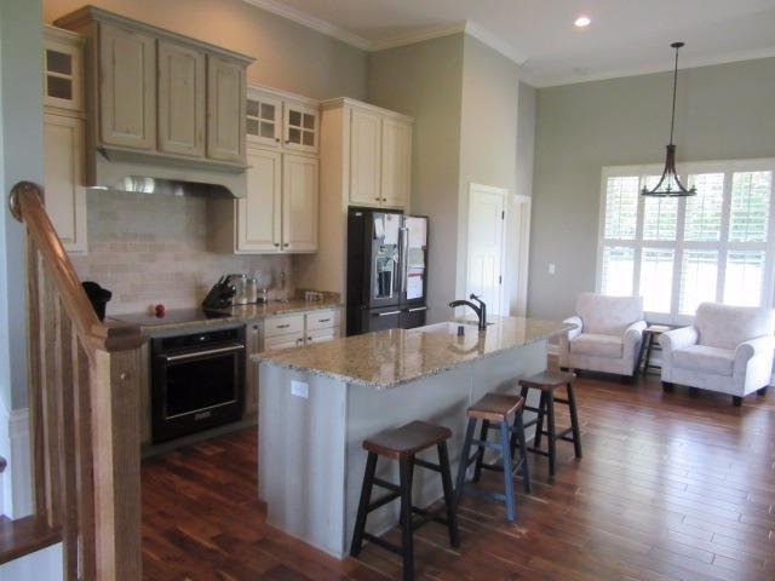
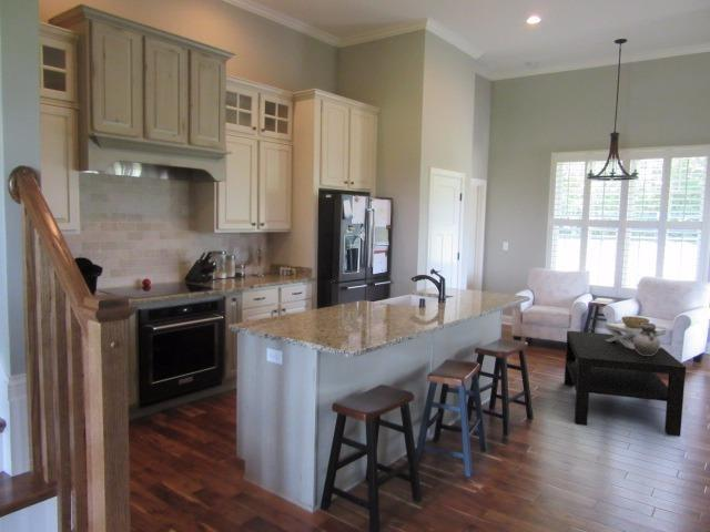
+ coffee table [564,330,687,438]
+ decorative bowl [605,315,667,349]
+ vase [633,321,661,356]
